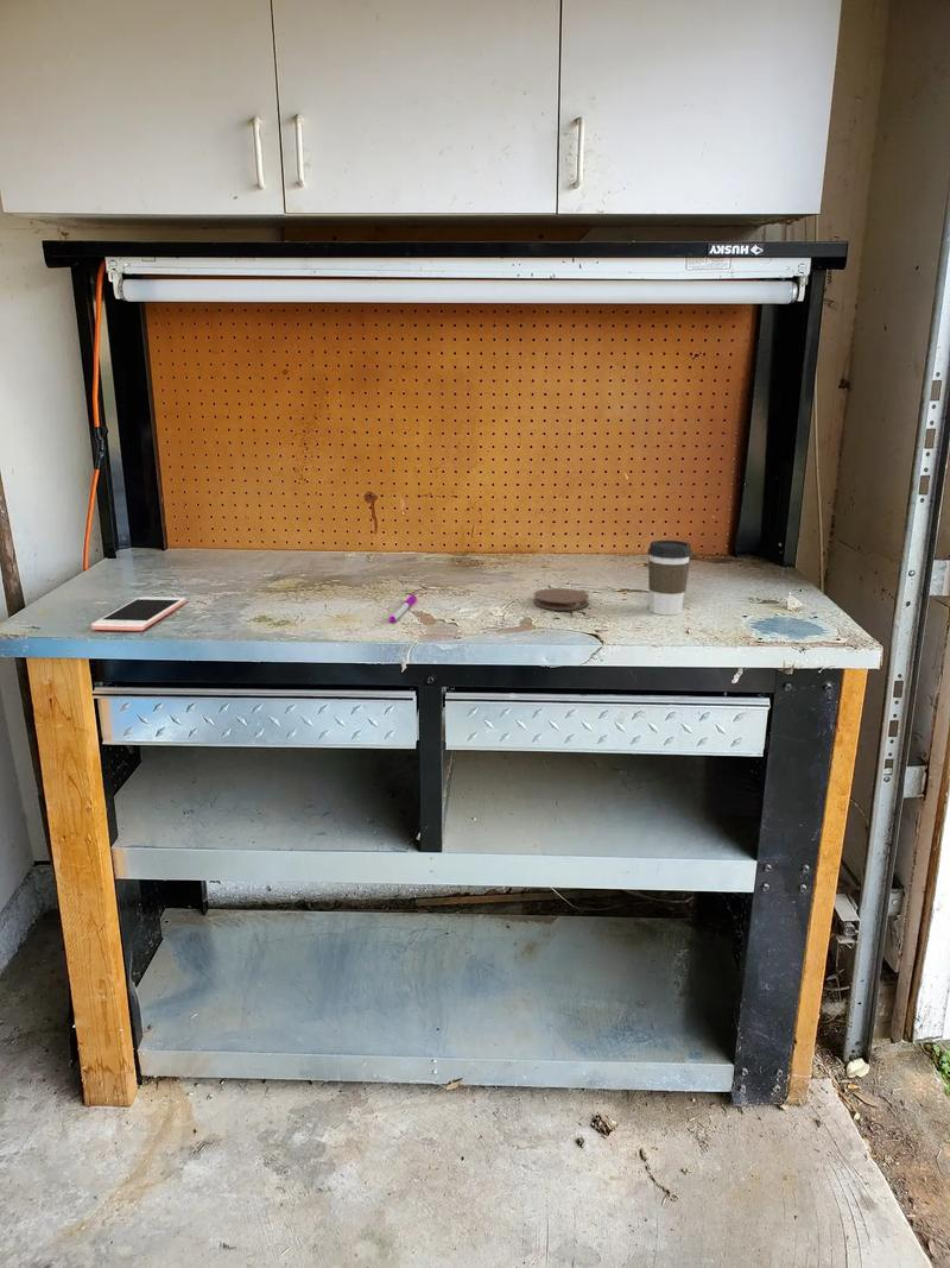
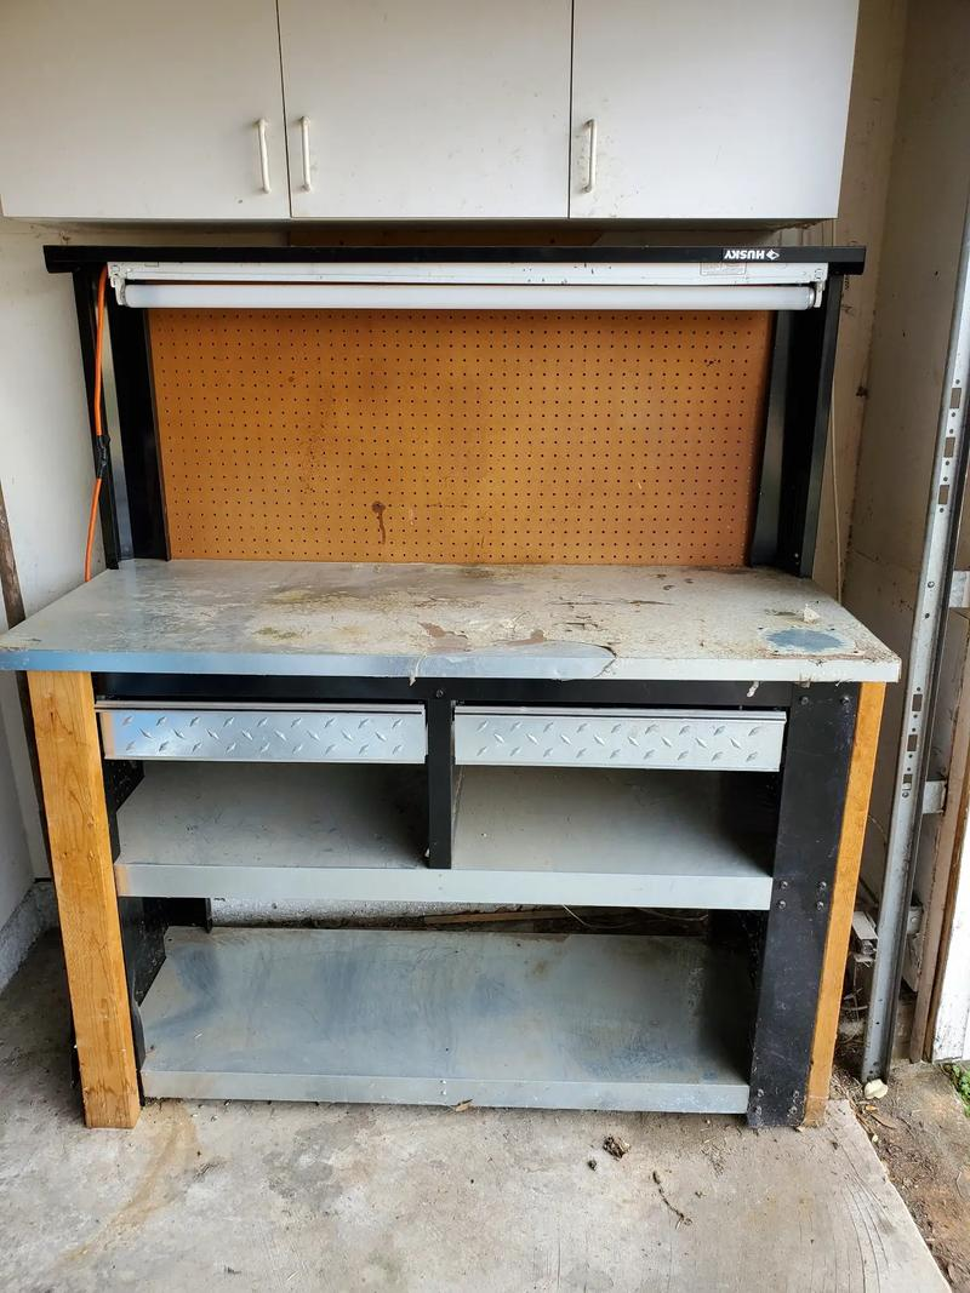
- cell phone [90,595,188,632]
- coaster [533,587,590,611]
- pen [388,594,418,624]
- coffee cup [647,540,692,617]
